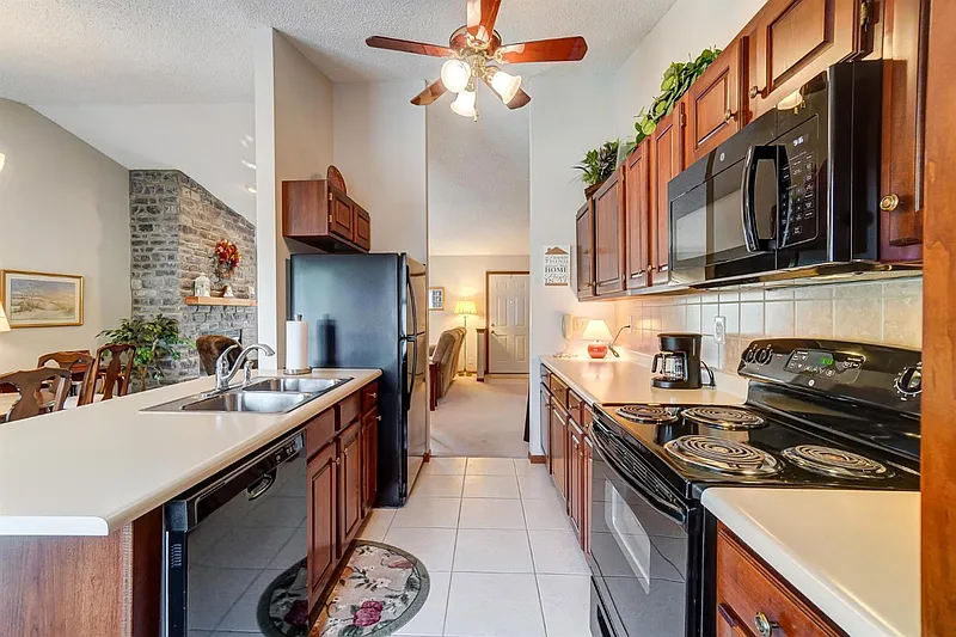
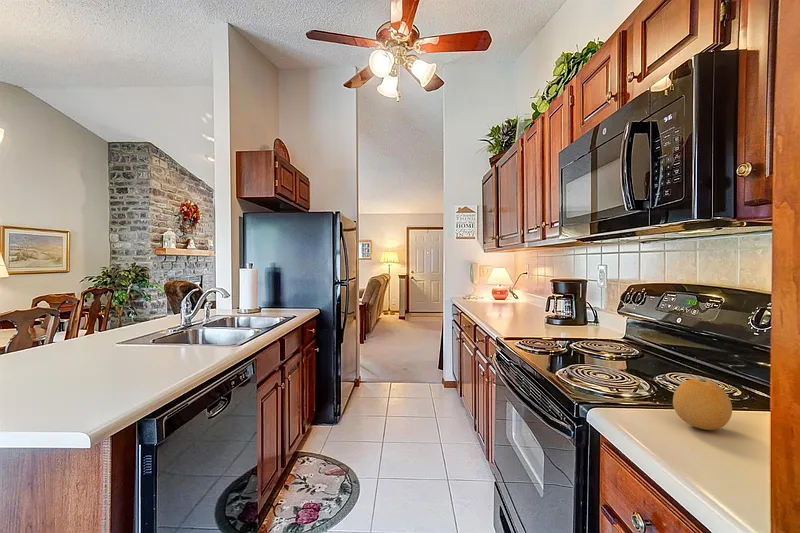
+ fruit [672,377,733,431]
